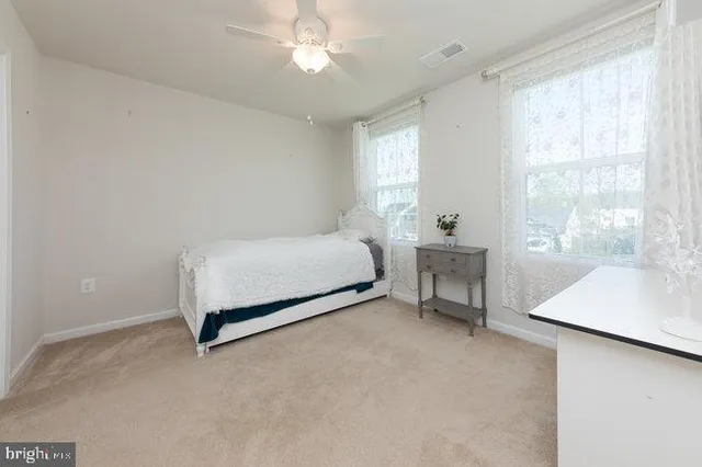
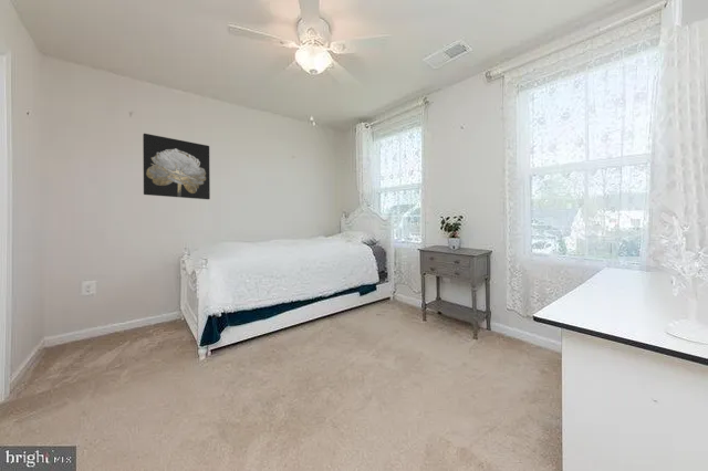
+ wall art [142,133,211,200]
